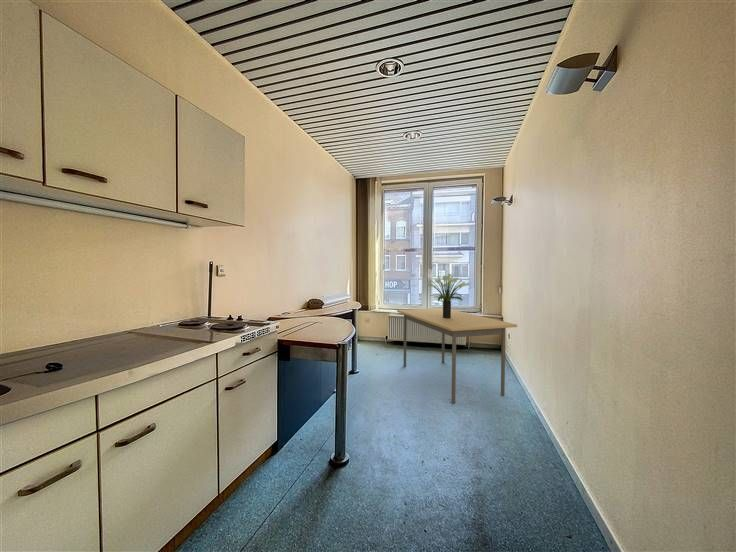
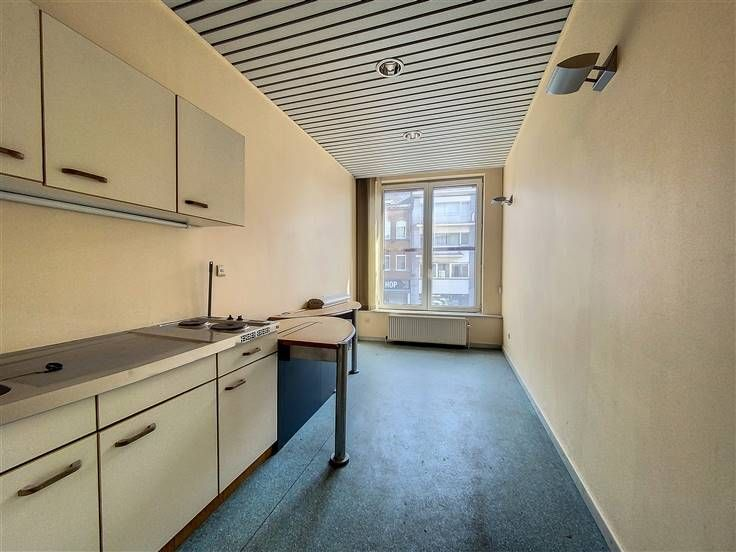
- potted plant [427,273,471,318]
- dining table [396,307,518,404]
